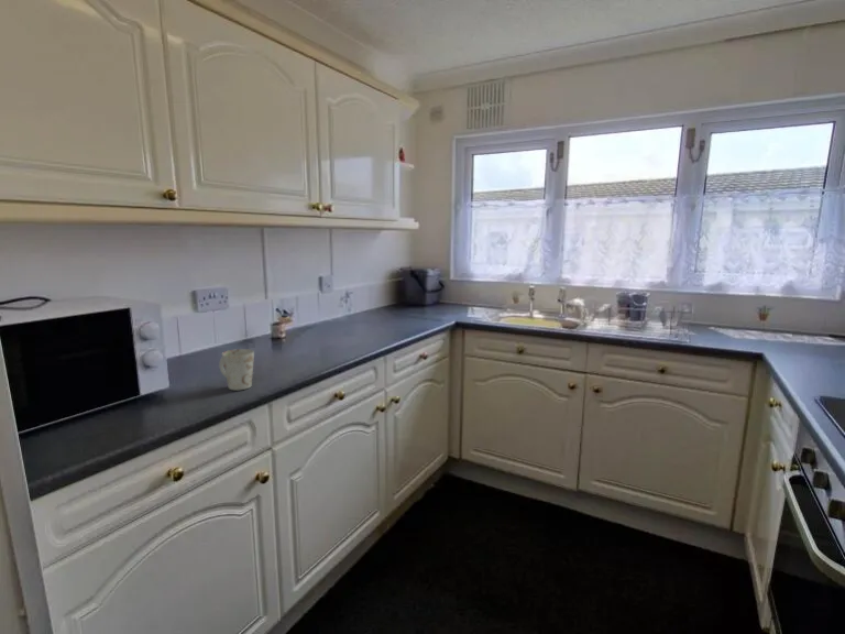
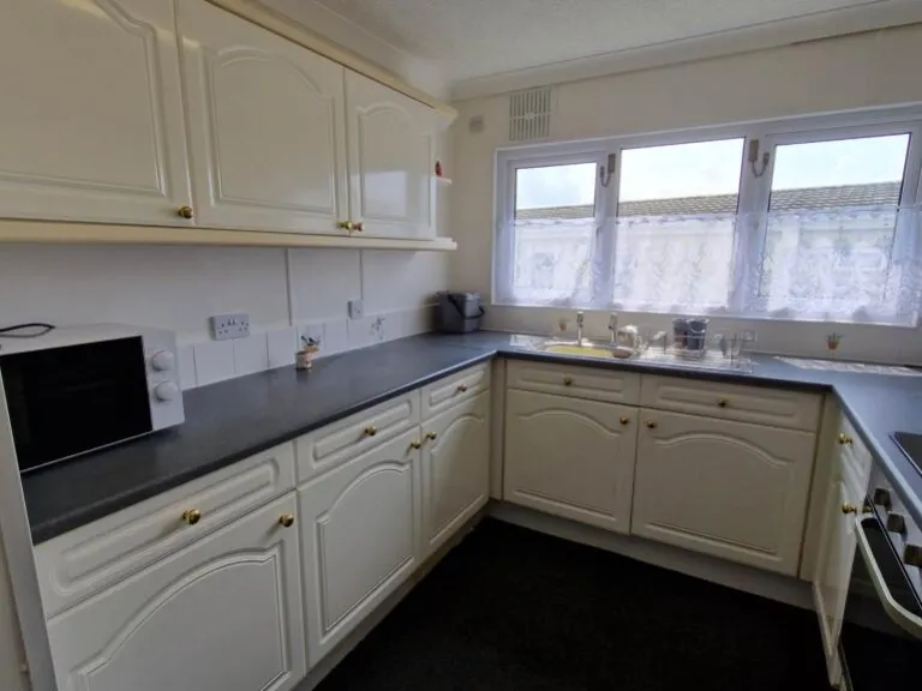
- mug [218,348,255,392]
